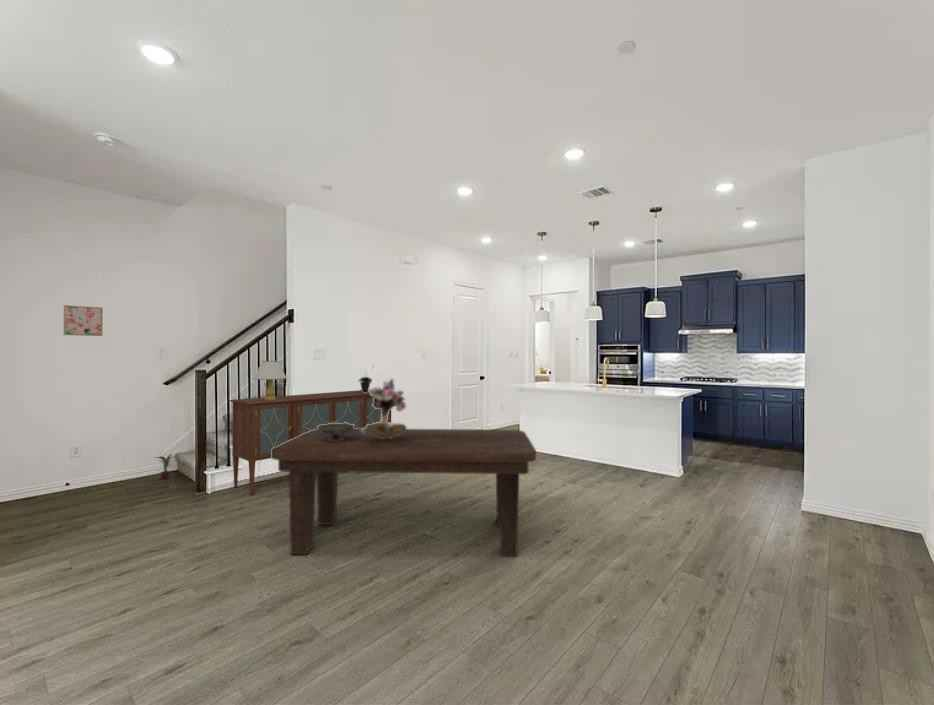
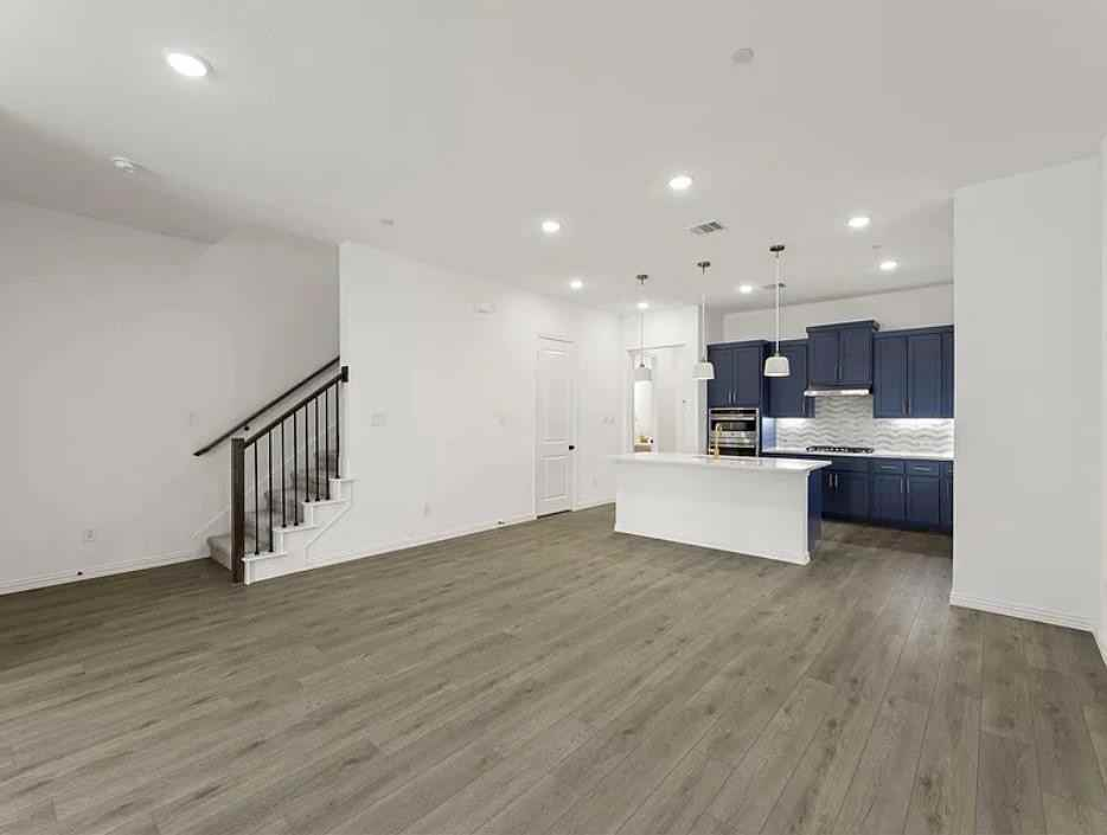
- potted plant [357,364,375,393]
- table lamp [253,360,288,400]
- potted plant [153,452,174,480]
- sideboard [229,388,392,496]
- bouquet [360,378,408,439]
- dining table [270,428,537,558]
- decorative bowl [317,422,355,441]
- wall art [63,304,104,337]
